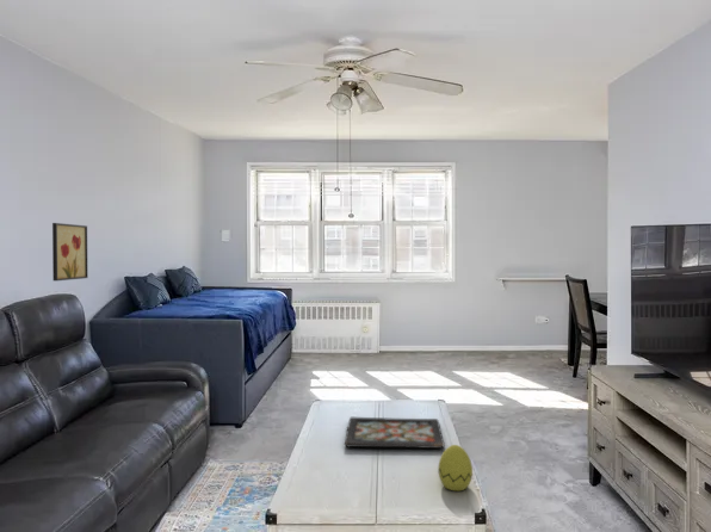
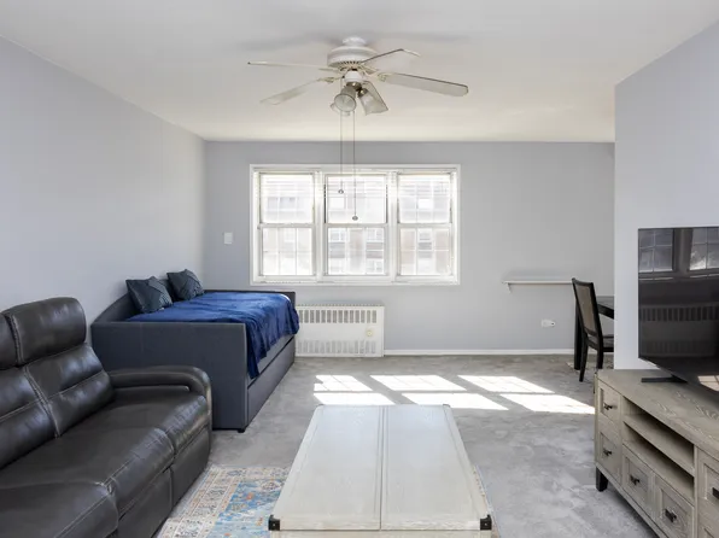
- wall art [51,222,88,282]
- decorative egg [437,444,474,493]
- decorative tray [344,416,446,450]
